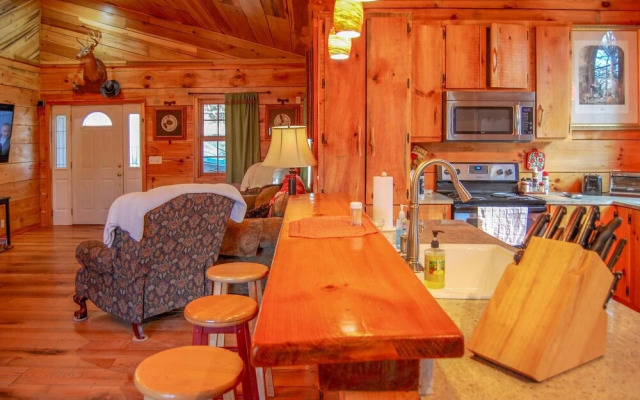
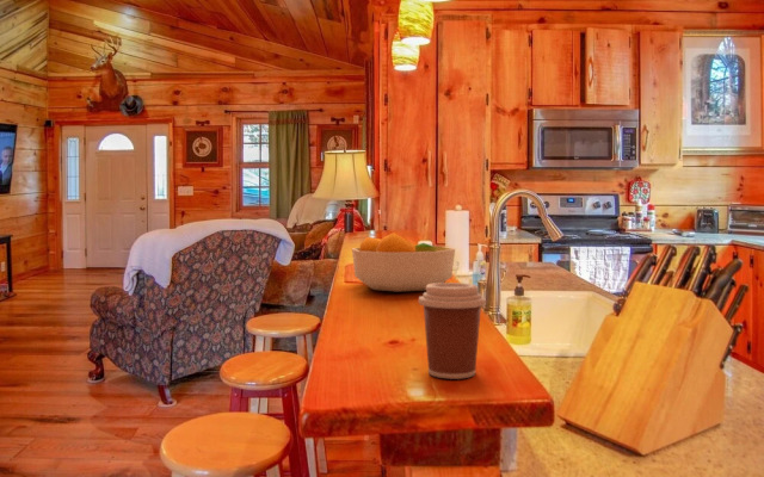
+ fruit bowl [351,231,456,293]
+ coffee cup [418,281,487,380]
